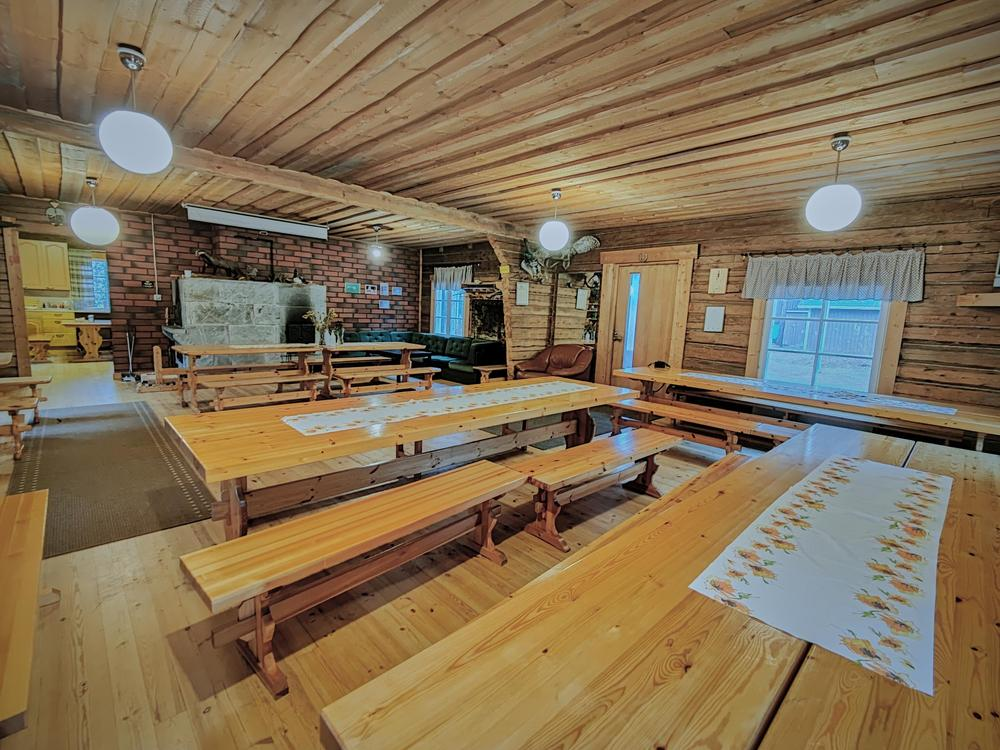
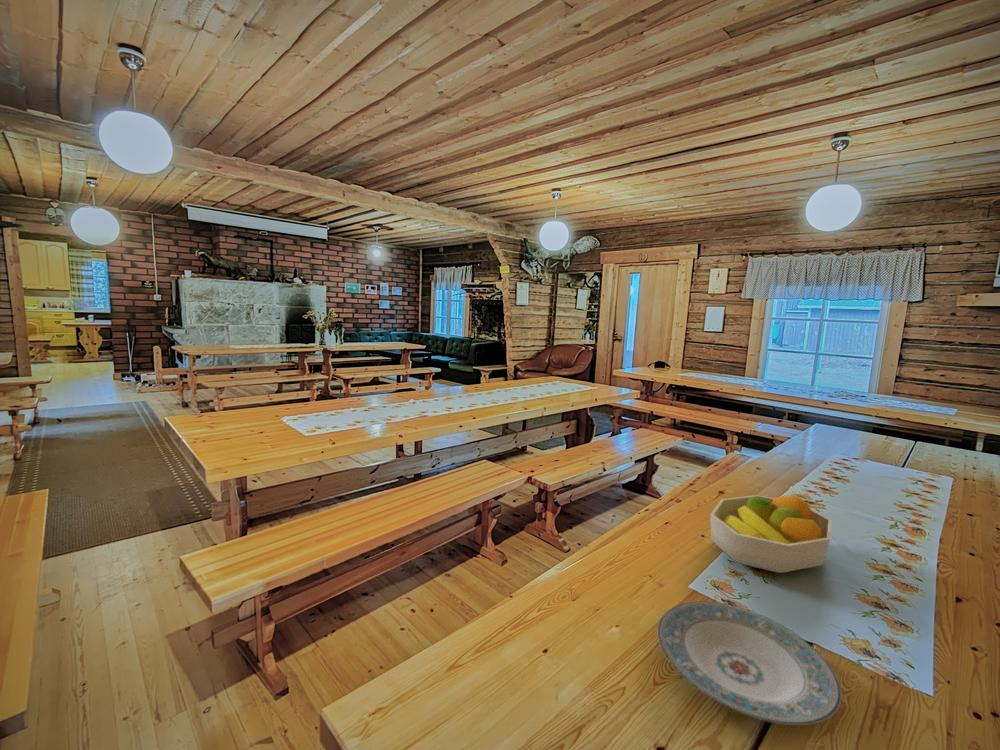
+ plate [657,601,842,726]
+ fruit bowl [709,493,833,574]
